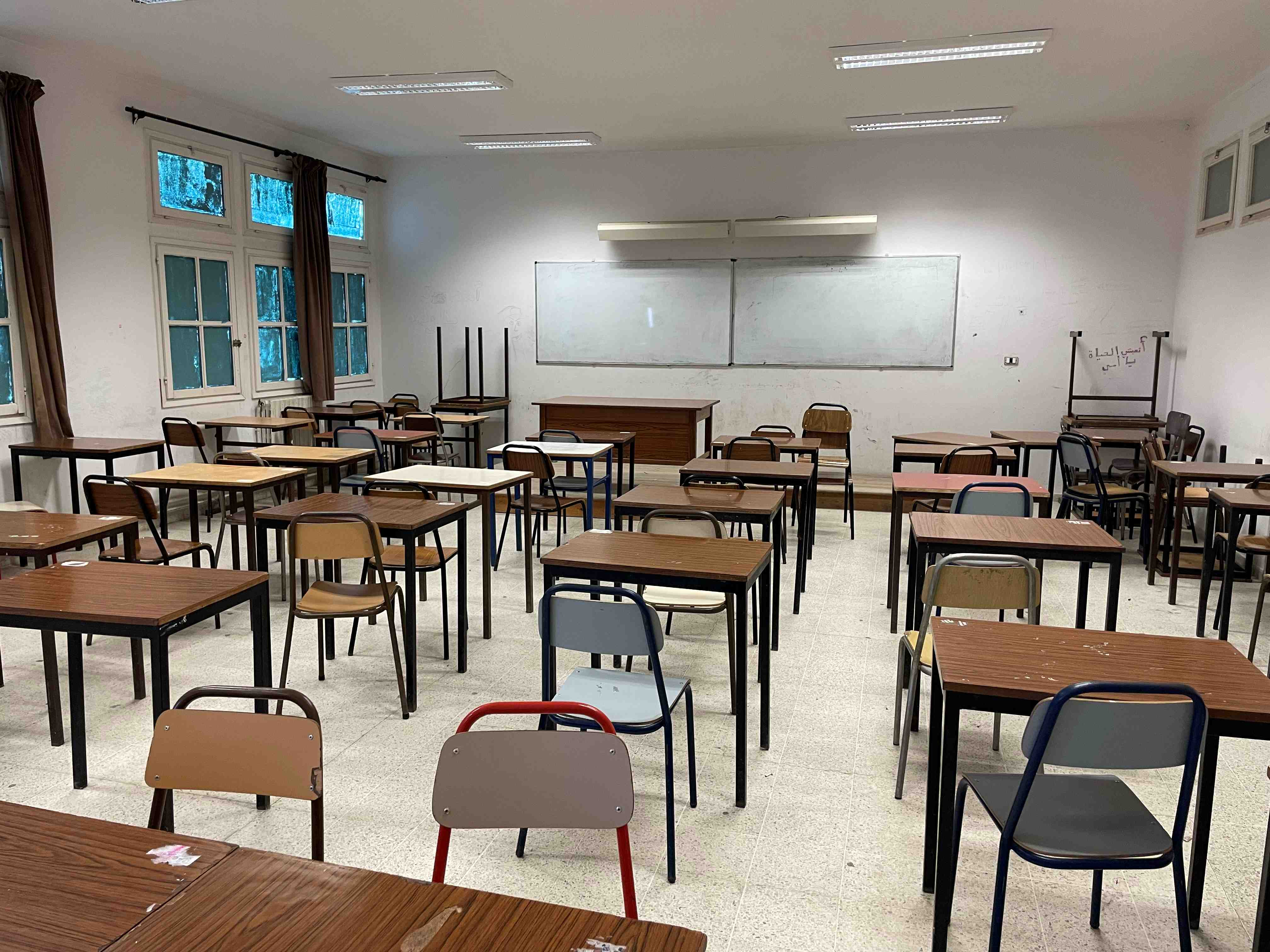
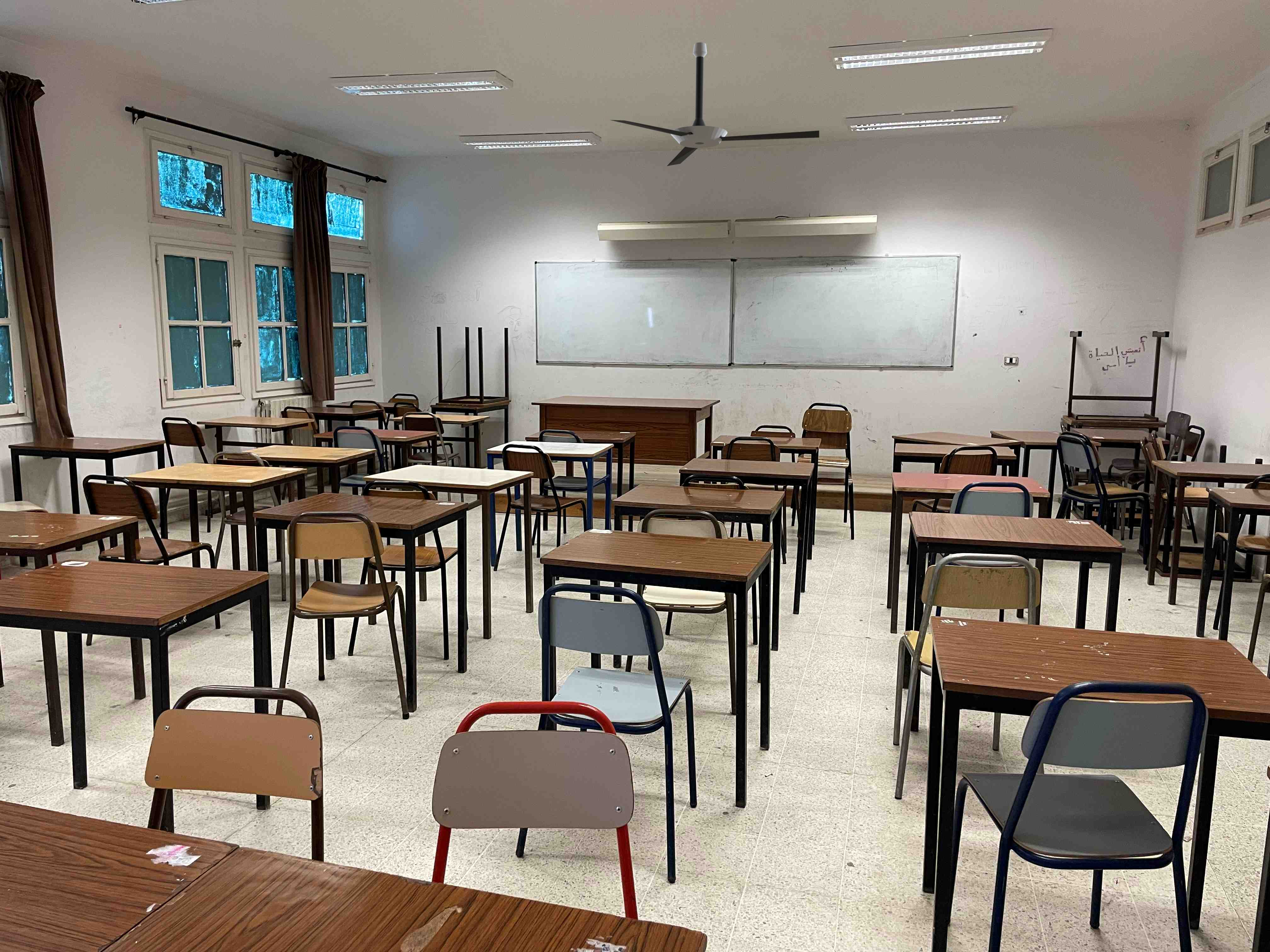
+ ceiling fan [610,42,820,167]
